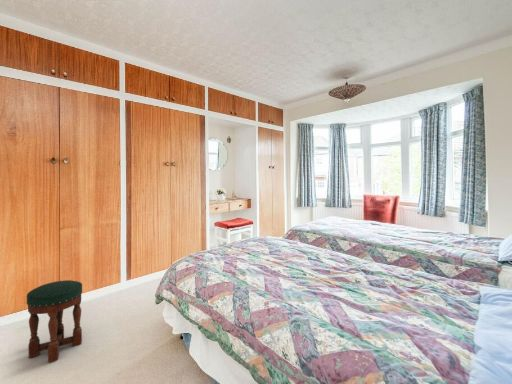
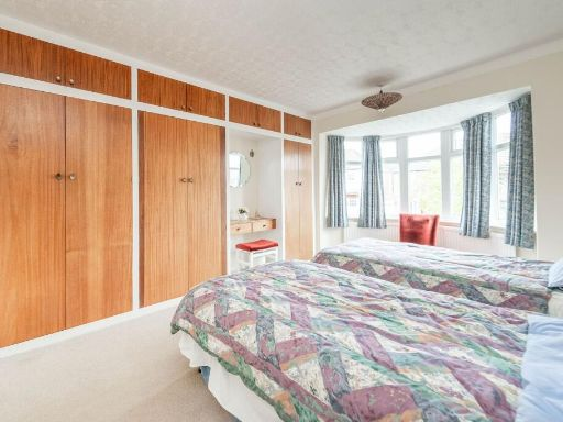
- stool [25,279,83,363]
